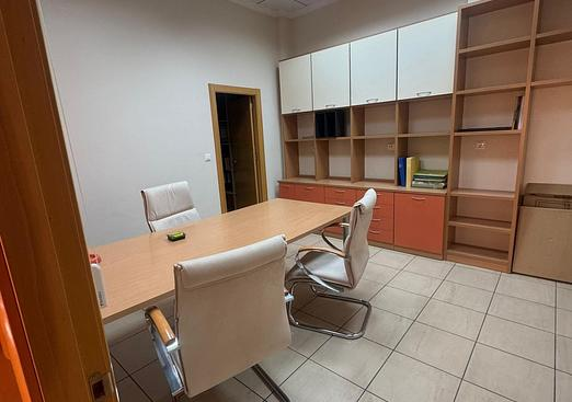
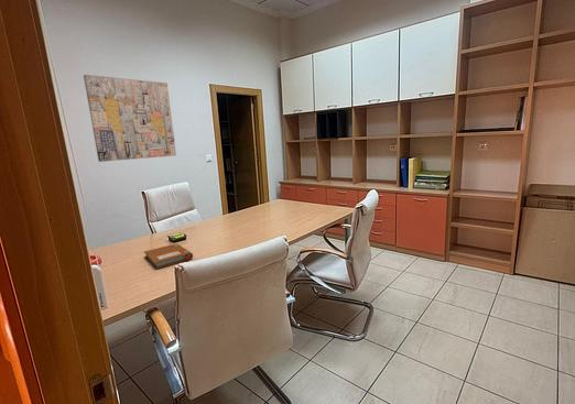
+ wall art [83,74,177,163]
+ notebook [143,242,194,270]
